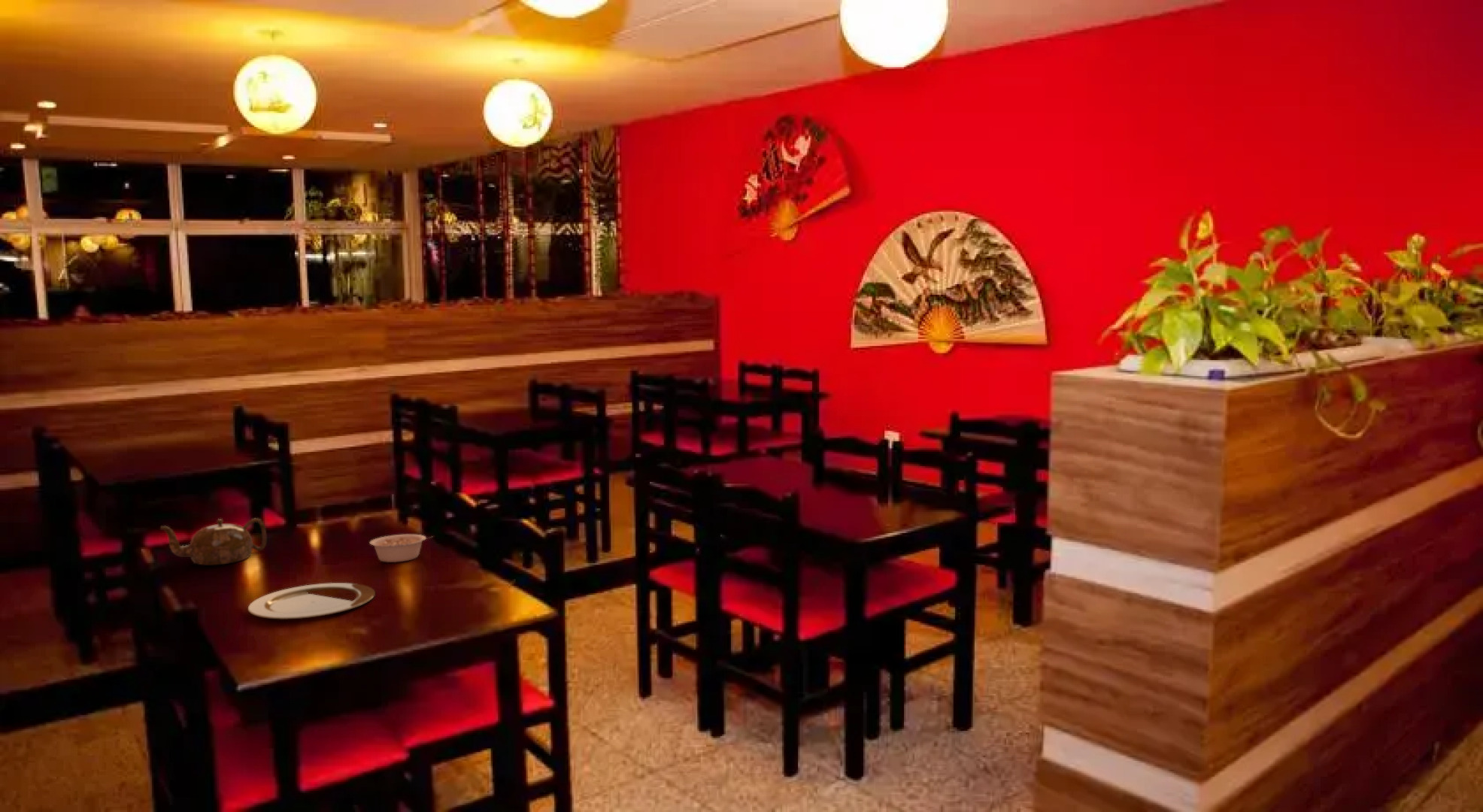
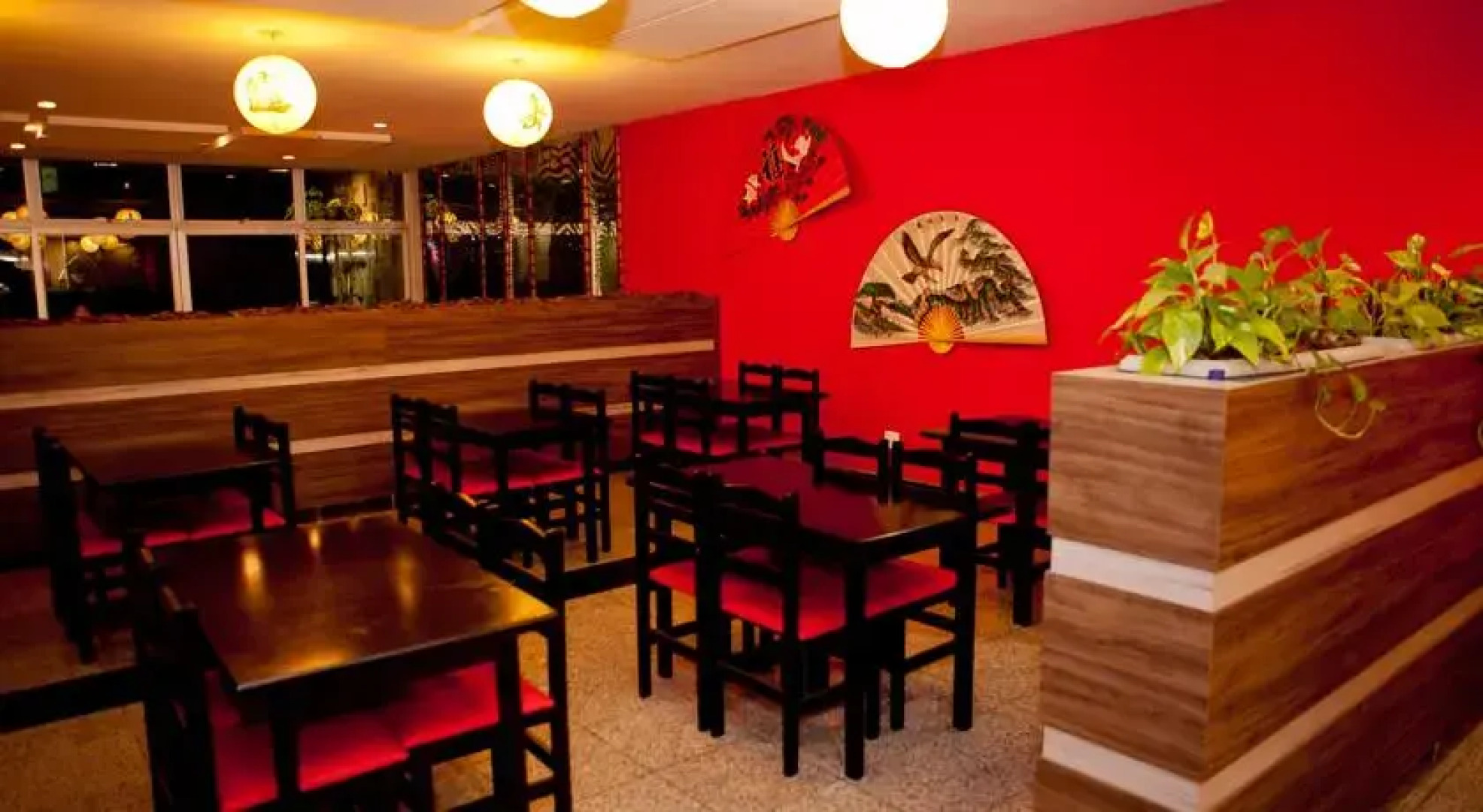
- plate [247,582,376,620]
- teapot [159,517,267,566]
- legume [369,534,435,563]
